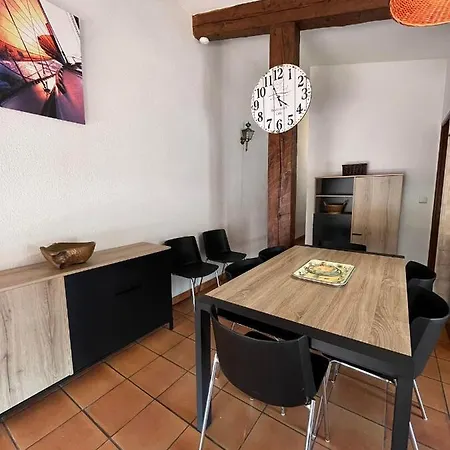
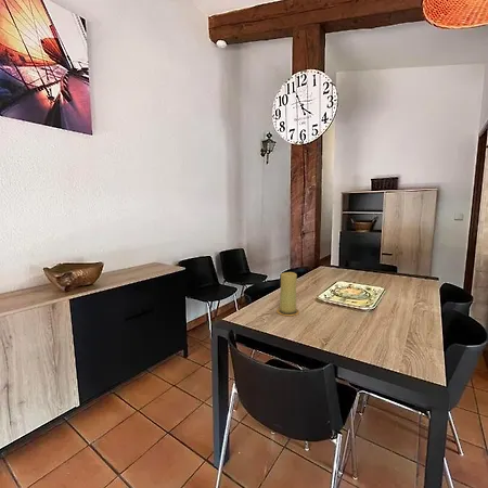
+ candle [275,271,300,317]
